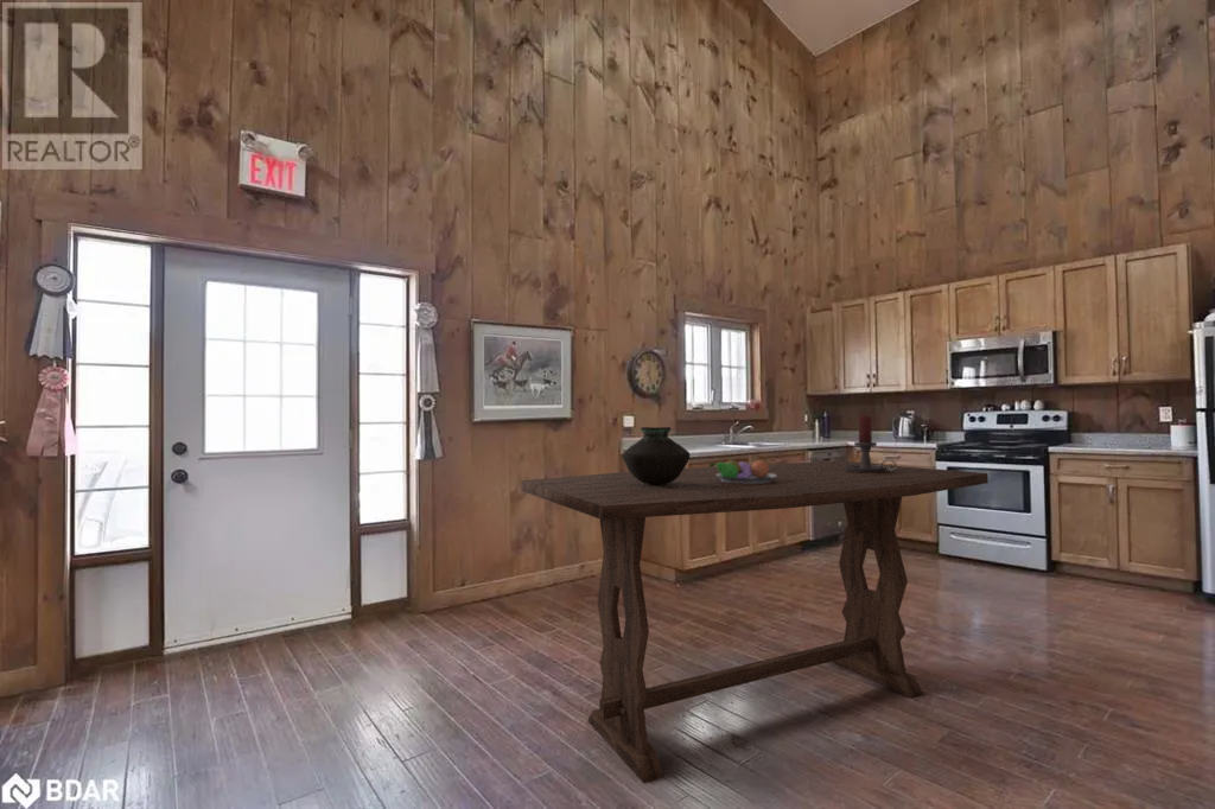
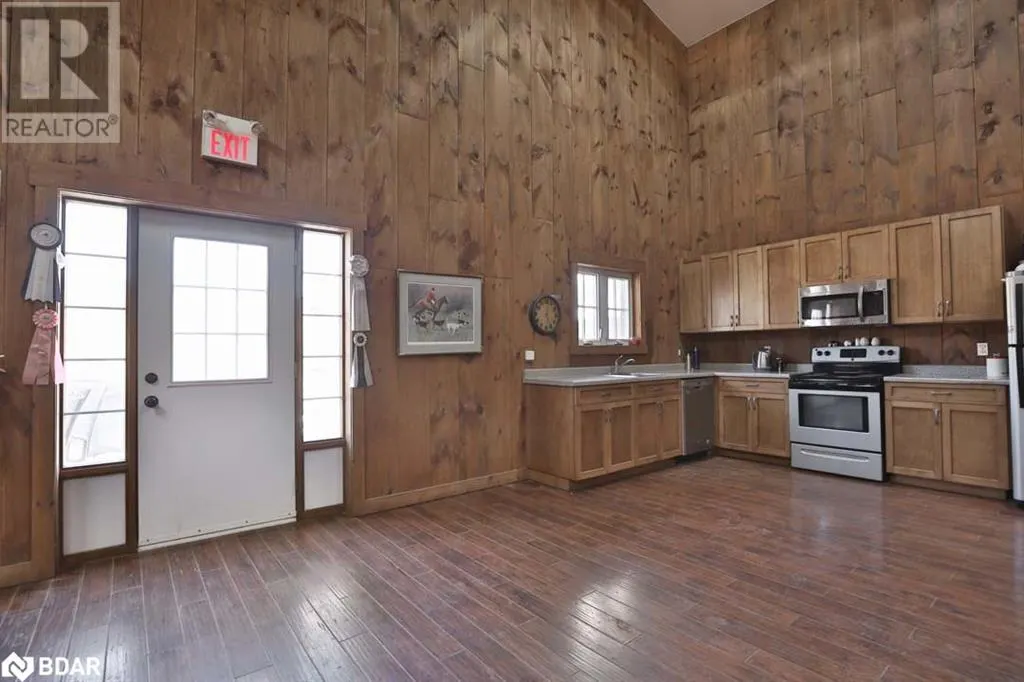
- dining table [520,460,990,784]
- candle holder [845,414,898,473]
- fruit bowl [708,456,776,484]
- vase [622,426,691,485]
